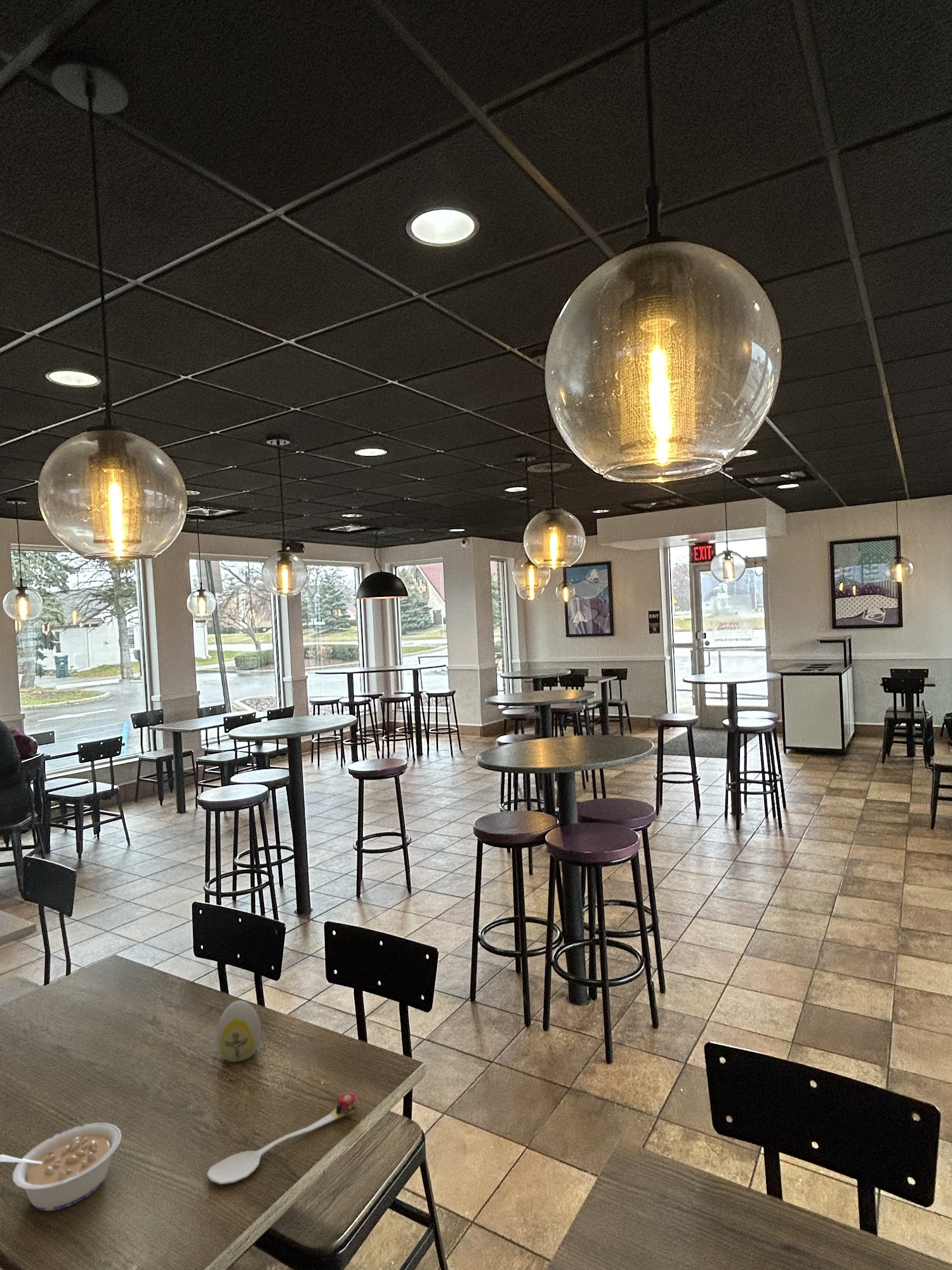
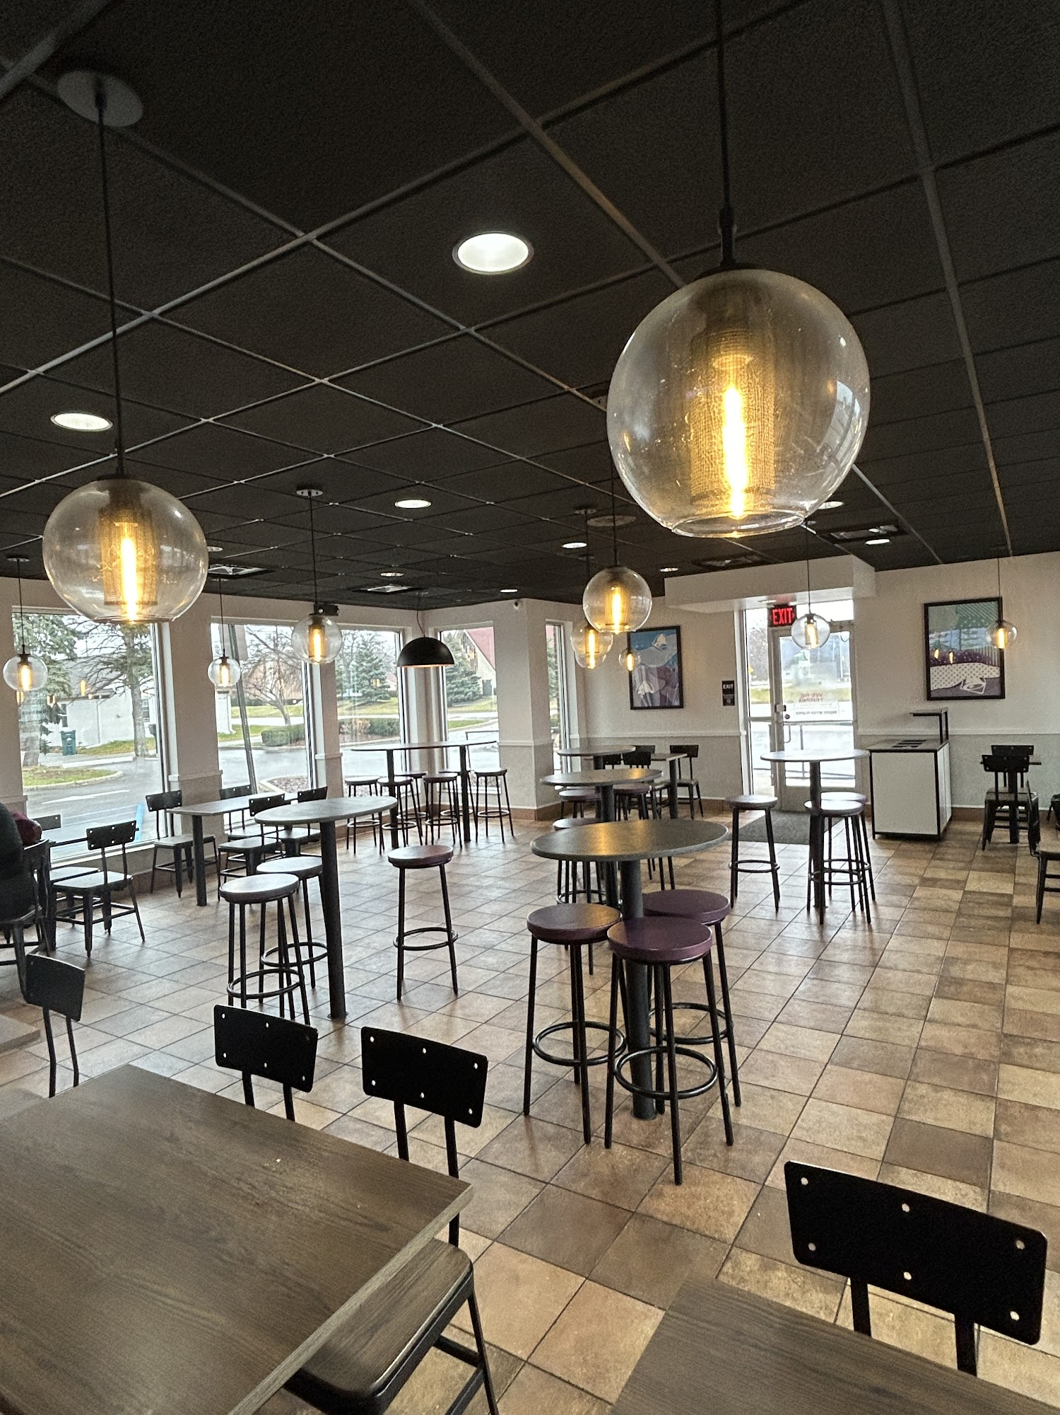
- legume [0,1122,122,1212]
- spoon [206,1092,359,1185]
- decorative egg [216,999,262,1062]
